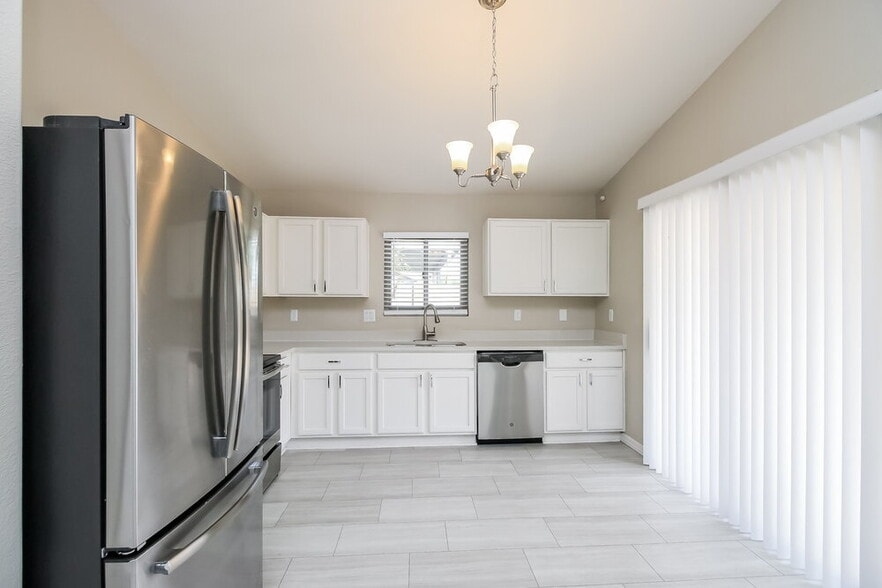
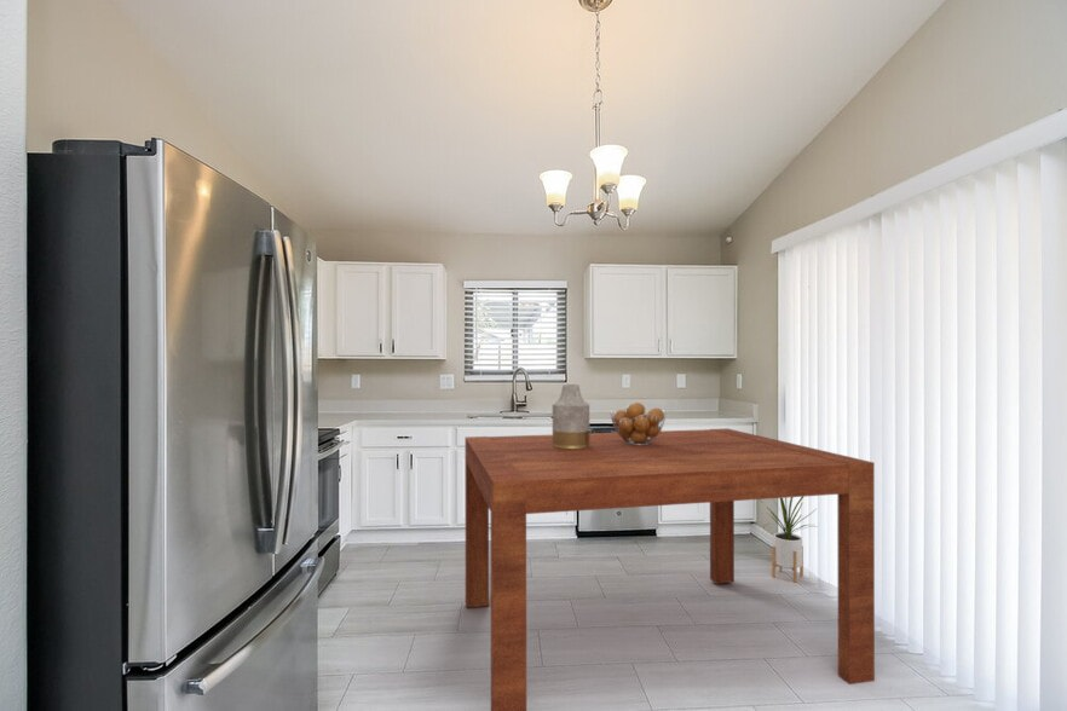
+ house plant [759,497,819,584]
+ dining table [465,427,876,711]
+ fruit basket [609,401,667,445]
+ vase [552,383,590,449]
